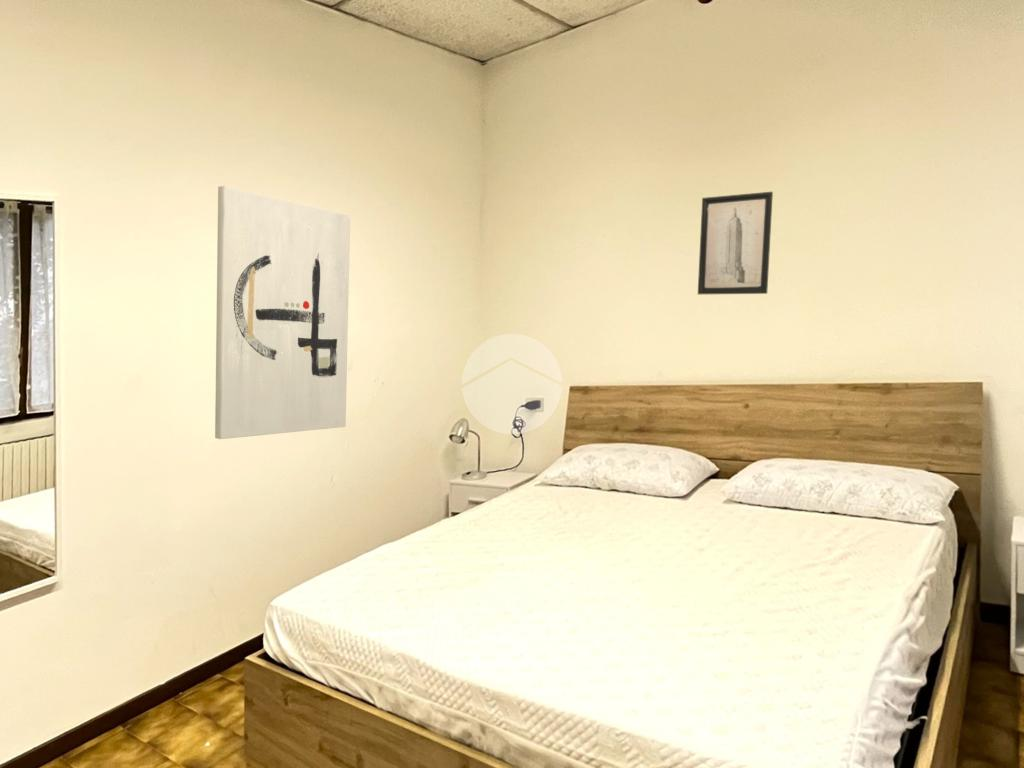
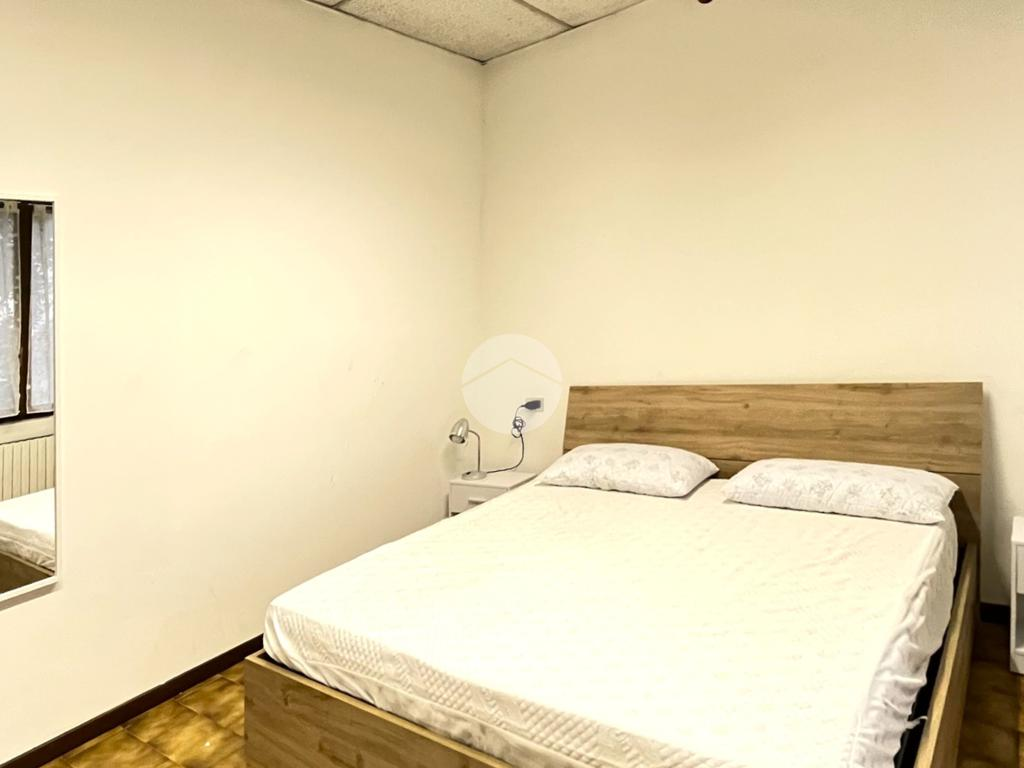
- wall art [214,185,351,440]
- wall art [697,191,774,296]
